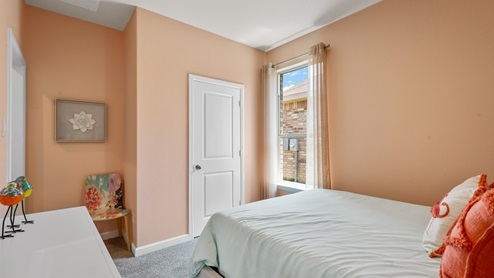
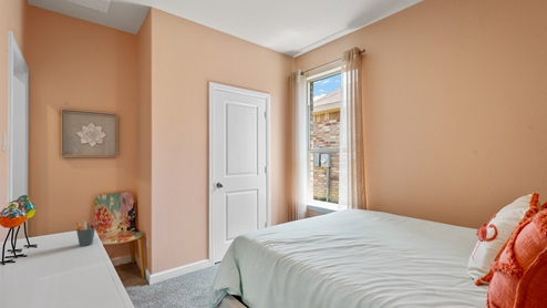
+ pen holder [75,220,96,247]
